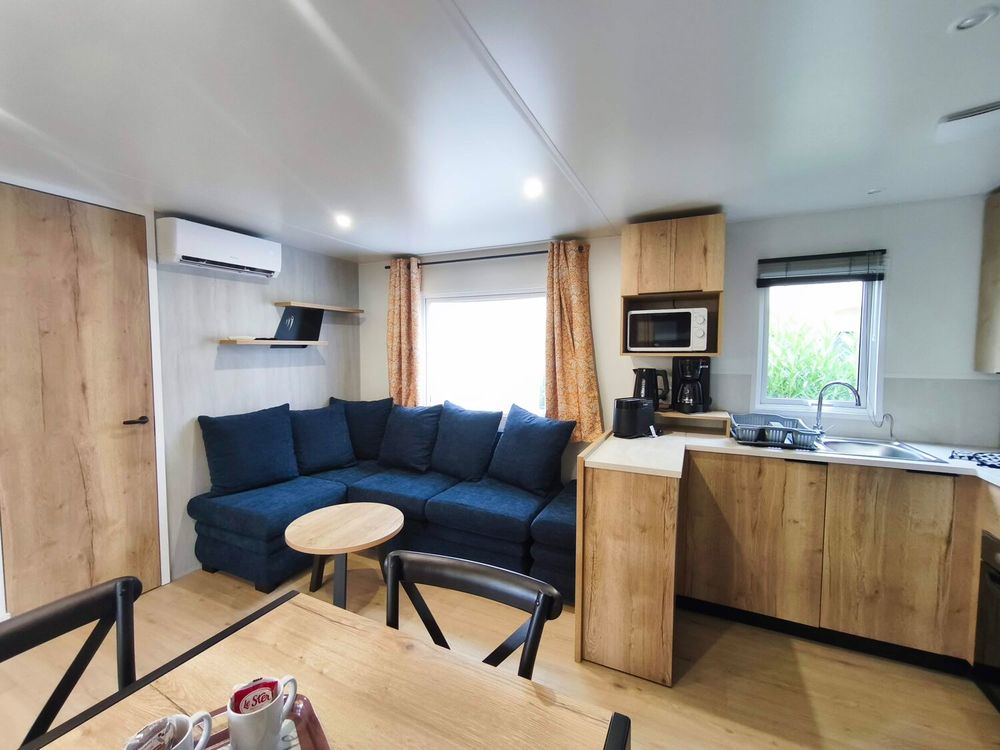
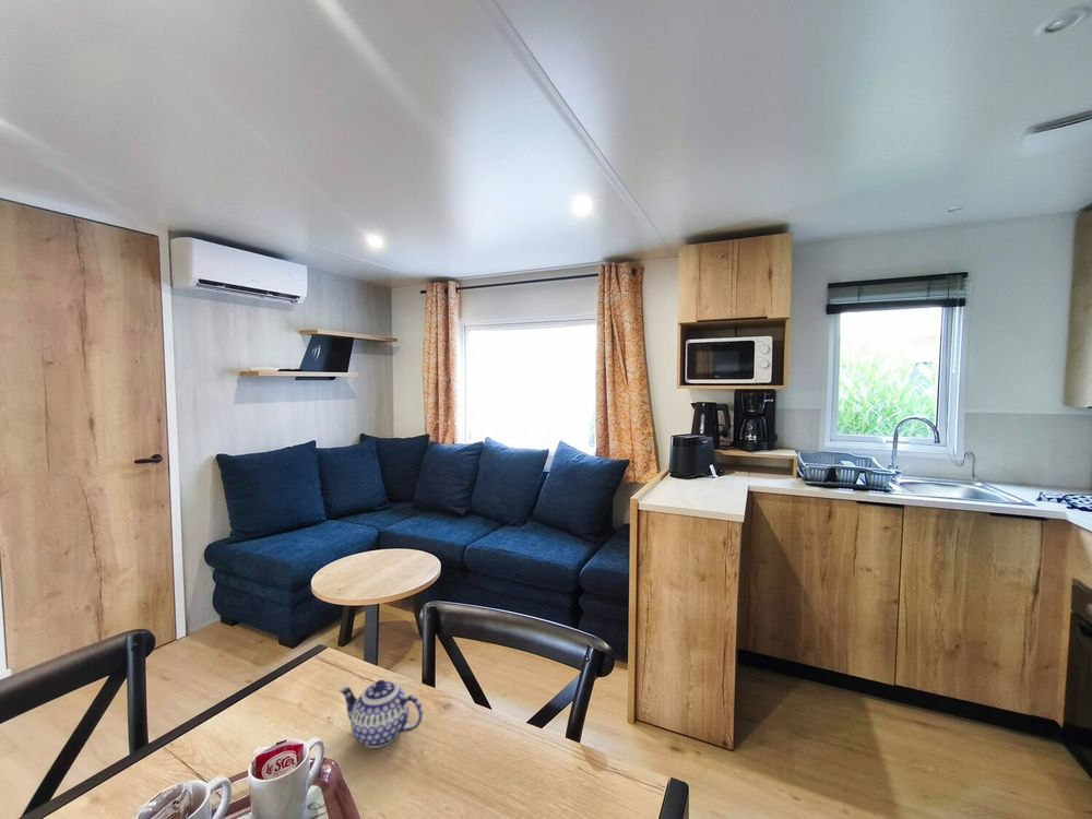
+ teapot [339,678,424,749]
